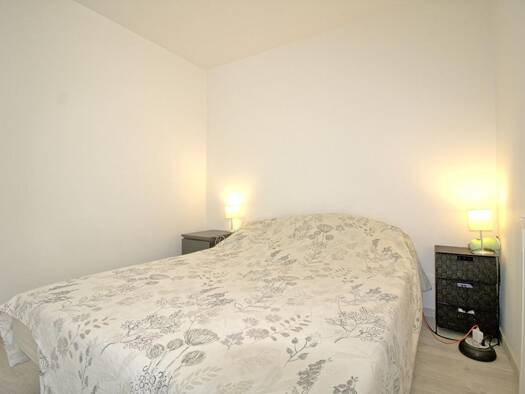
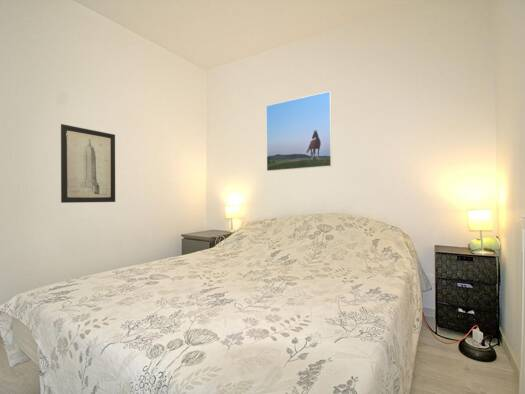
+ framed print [265,90,333,172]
+ wall art [60,123,116,204]
